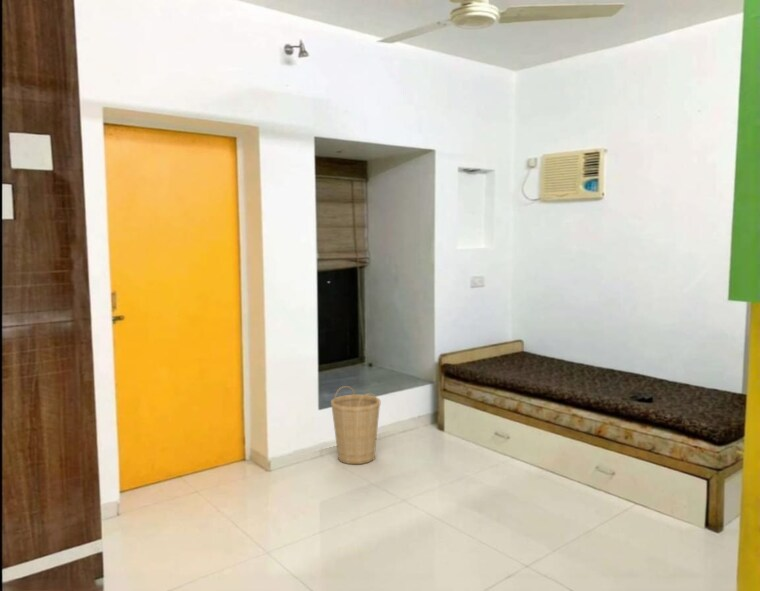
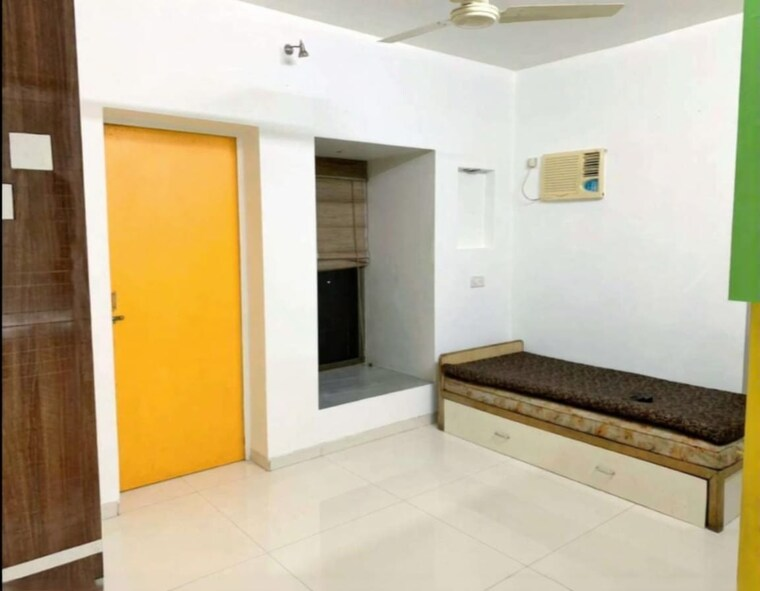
- basket [330,385,382,465]
